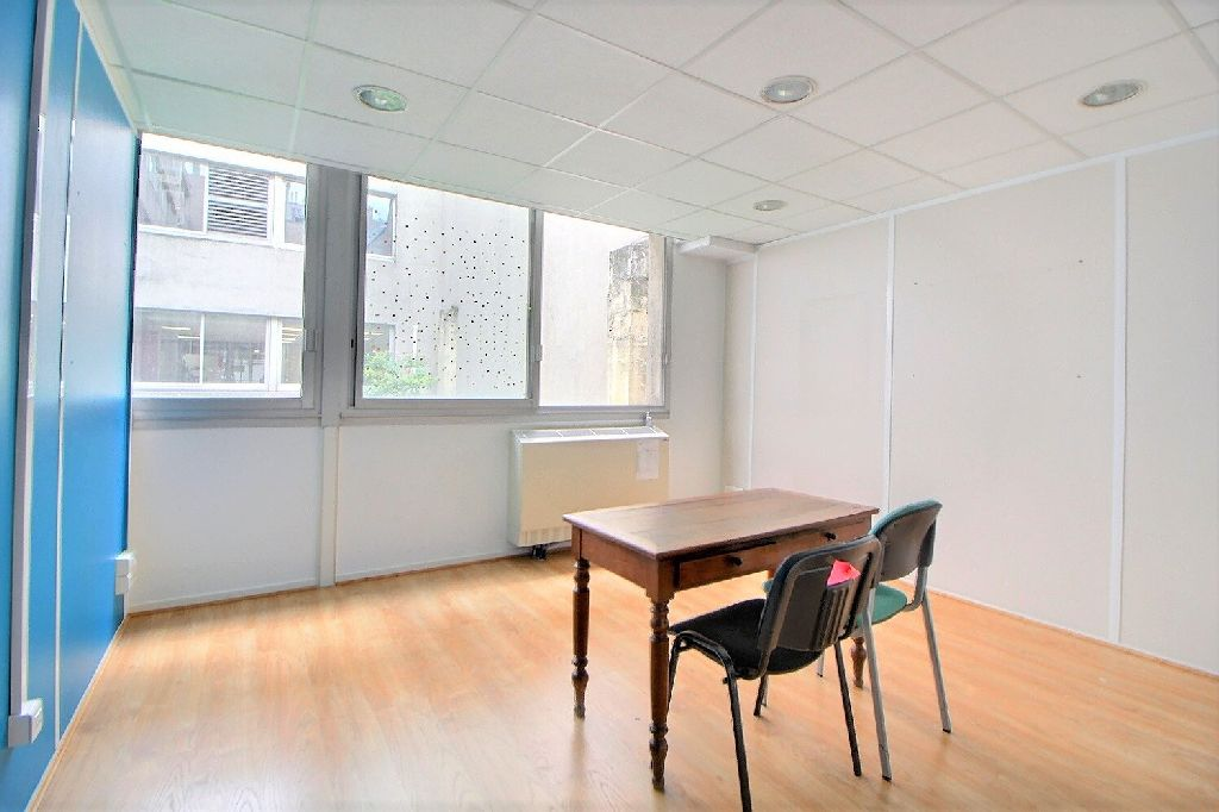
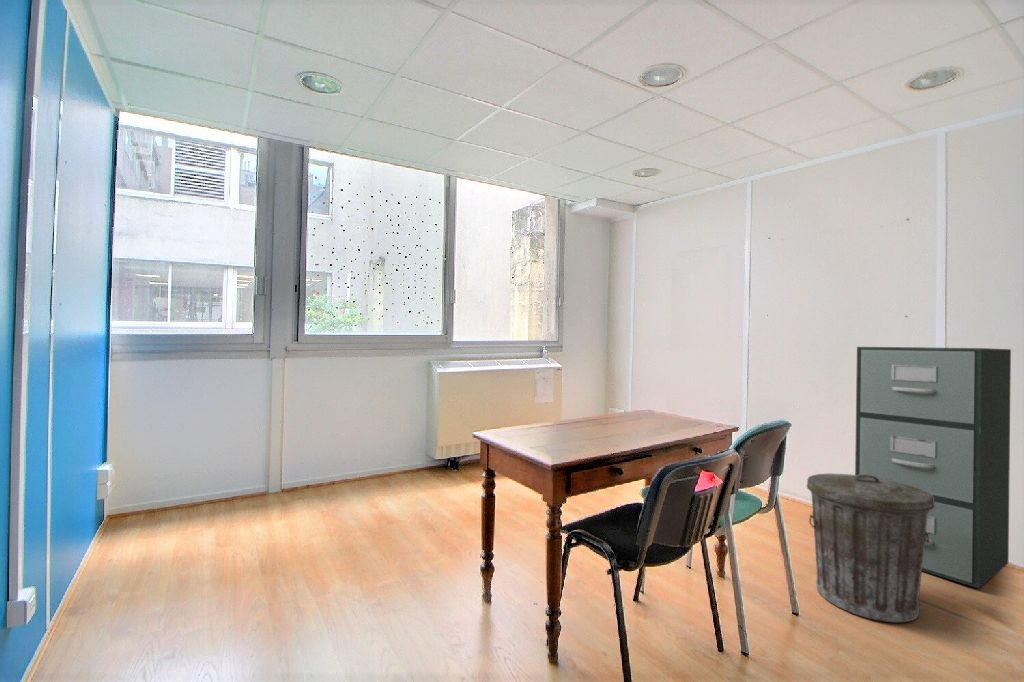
+ trash can [806,473,935,623]
+ filing cabinet [854,346,1012,589]
